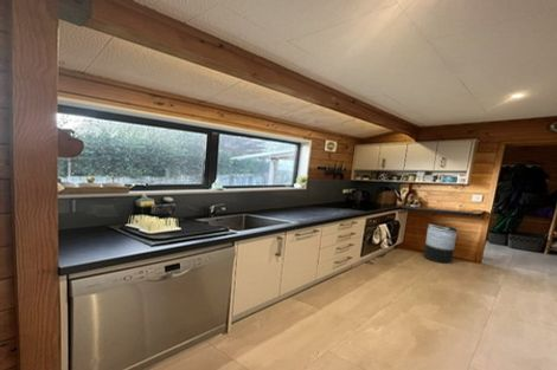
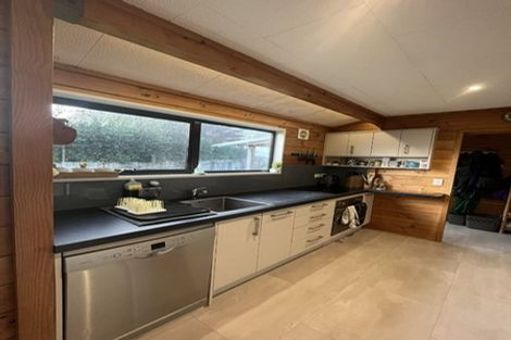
- trash can [423,222,459,265]
